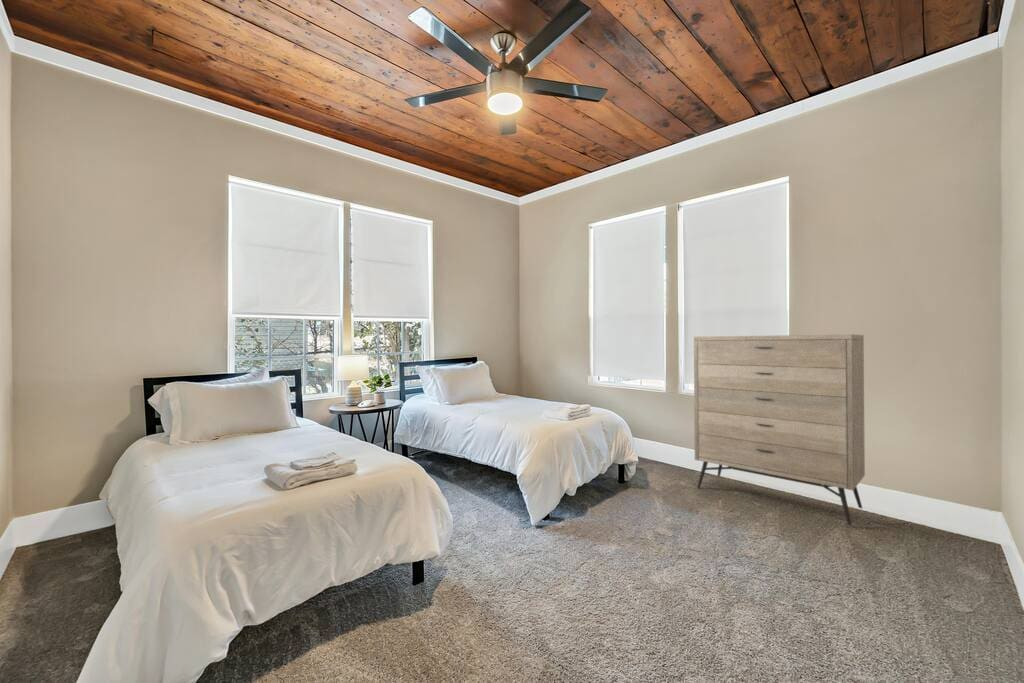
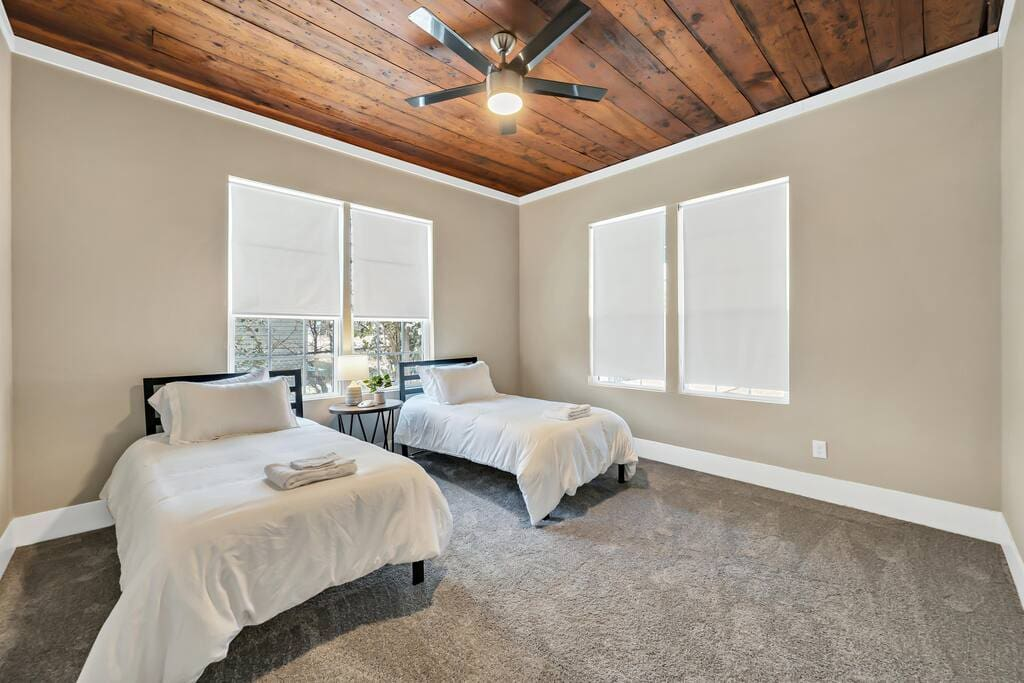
- dresser [693,334,866,526]
